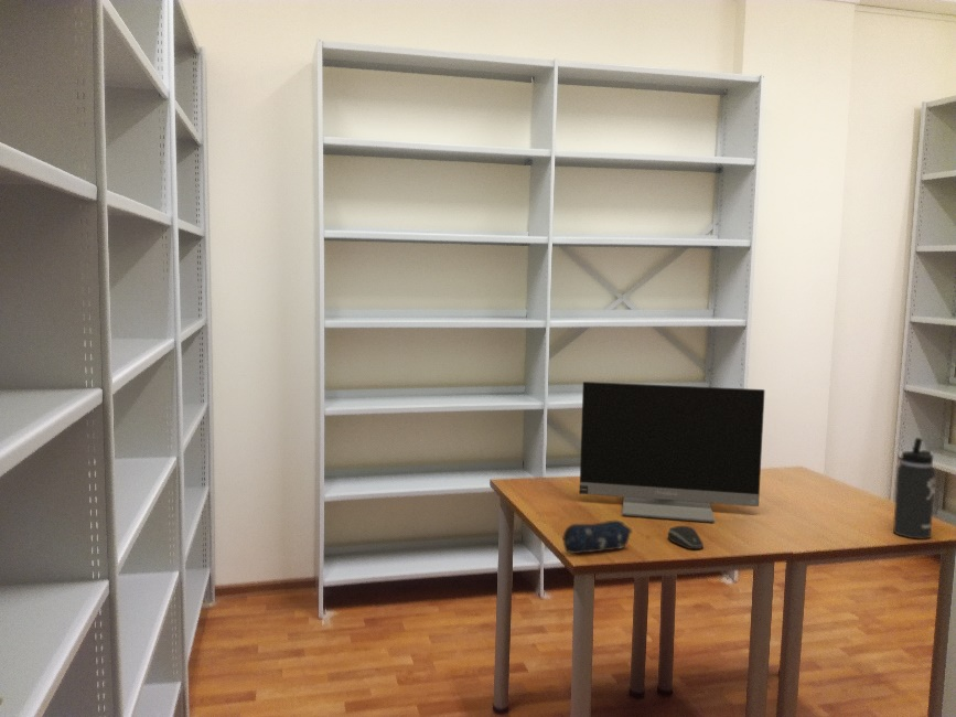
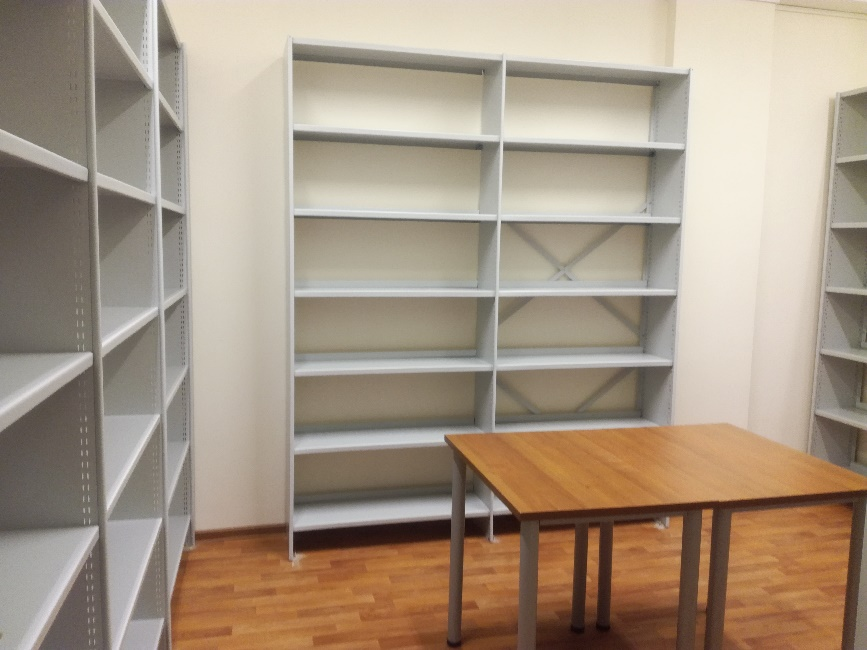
- computer mouse [667,525,705,550]
- monitor [579,381,766,523]
- pencil case [562,520,633,555]
- thermos bottle [892,437,936,541]
